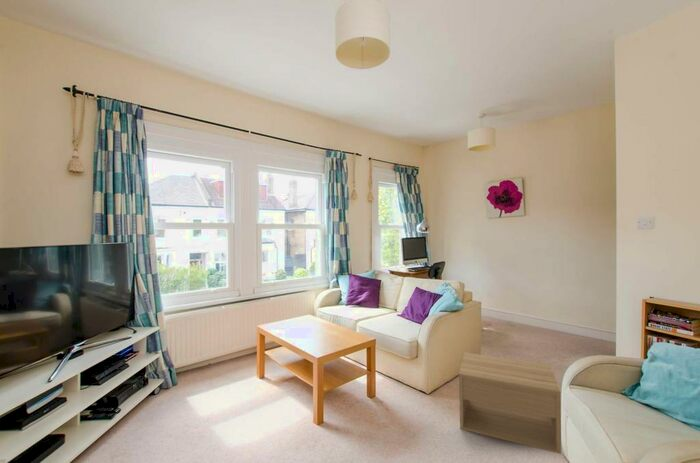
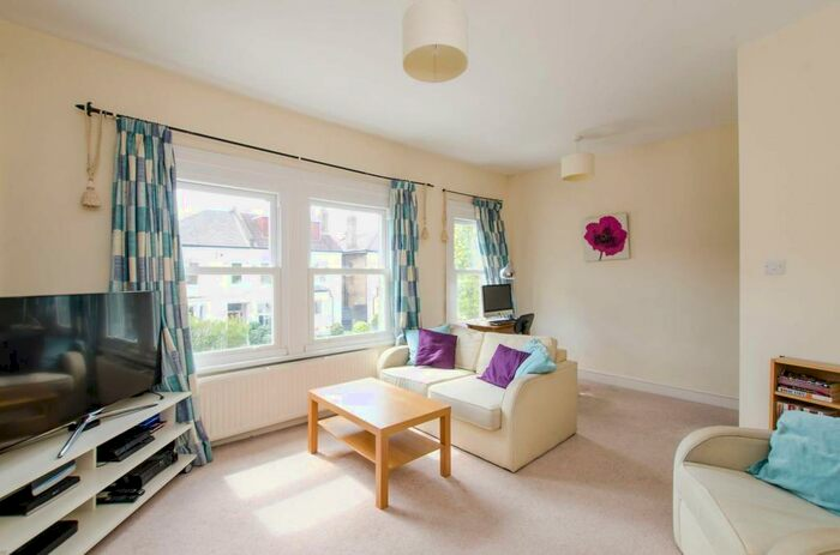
- nightstand [458,351,562,455]
